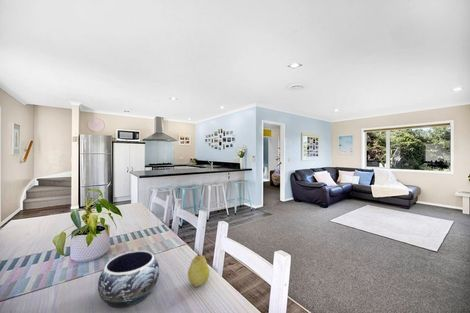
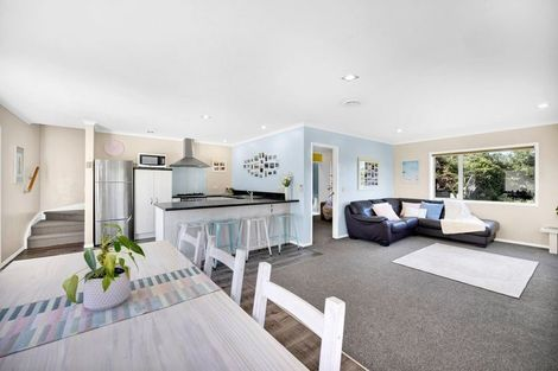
- fruit [187,251,210,288]
- decorative bowl [97,249,160,309]
